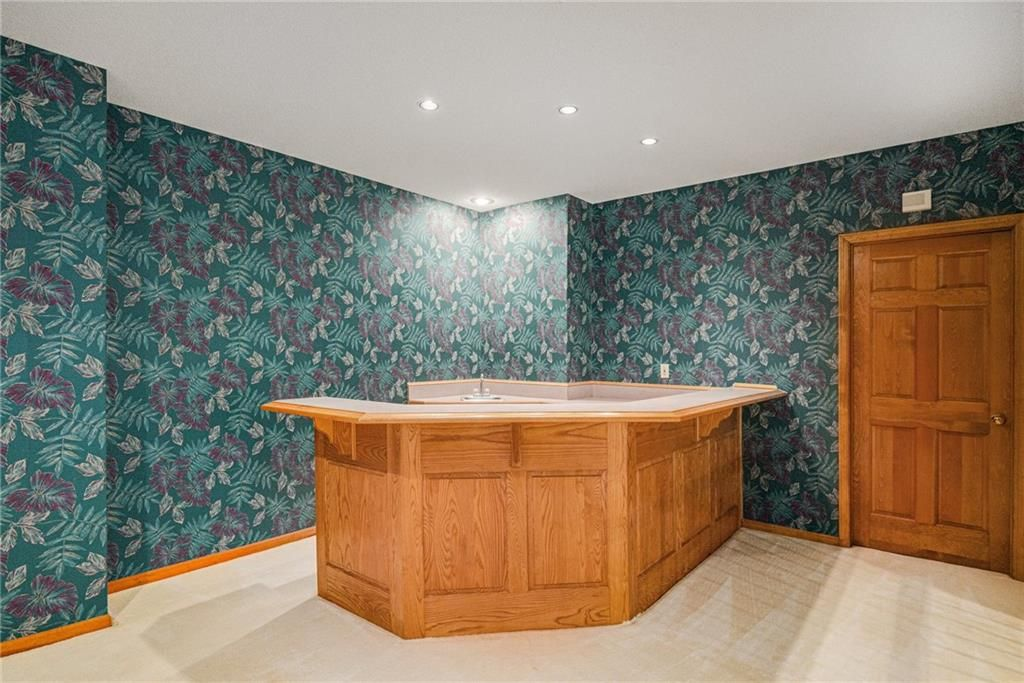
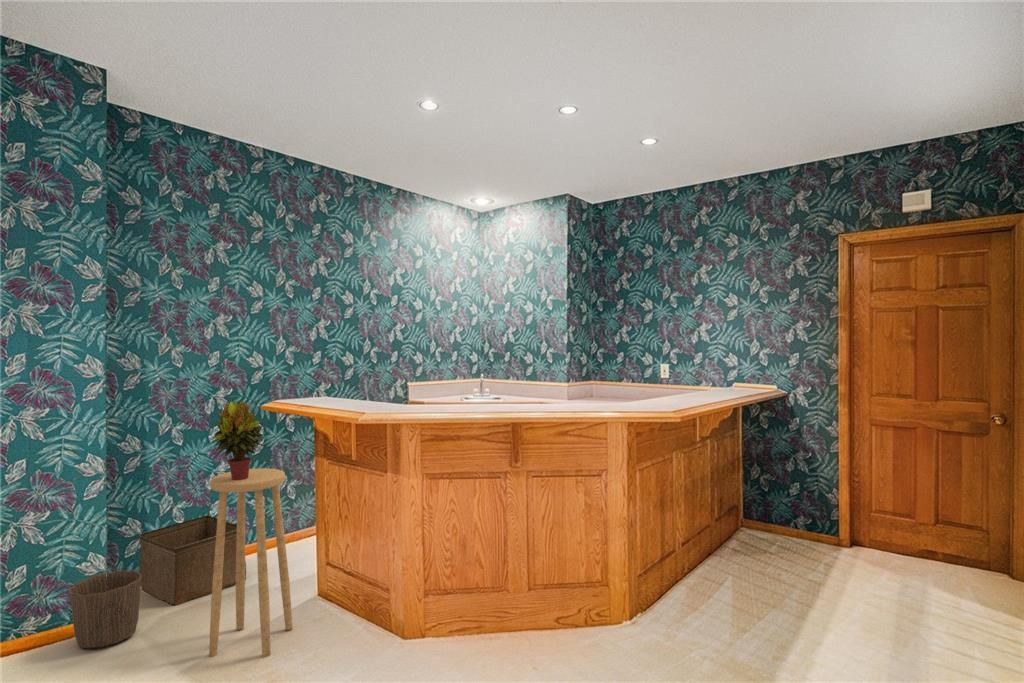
+ waste basket [68,569,142,650]
+ potted plant [212,399,266,480]
+ storage bin [138,514,247,606]
+ stool [208,467,294,658]
